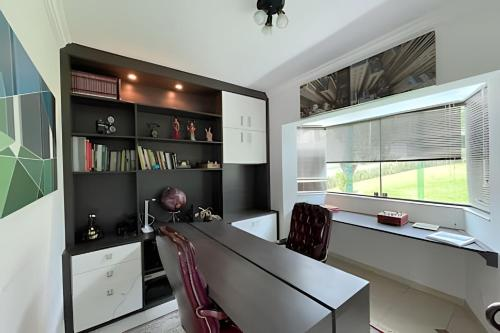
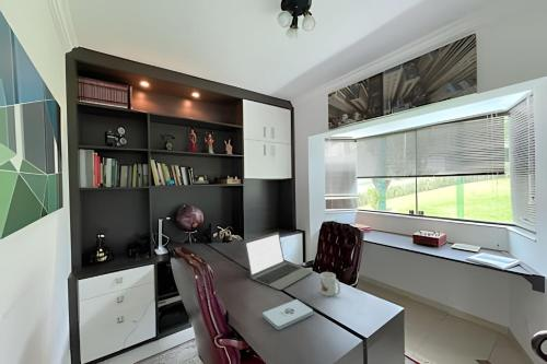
+ mug [319,271,341,297]
+ laptop [244,232,313,291]
+ notepad [261,298,314,331]
